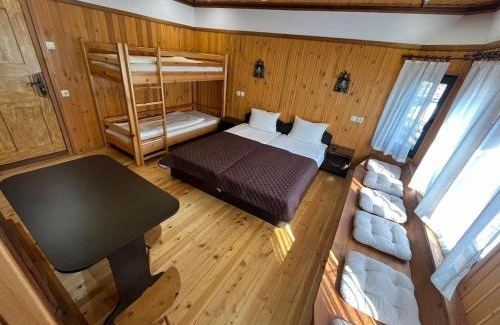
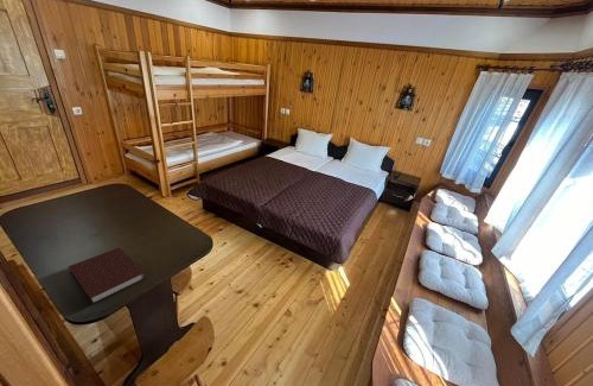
+ notebook [68,247,147,305]
